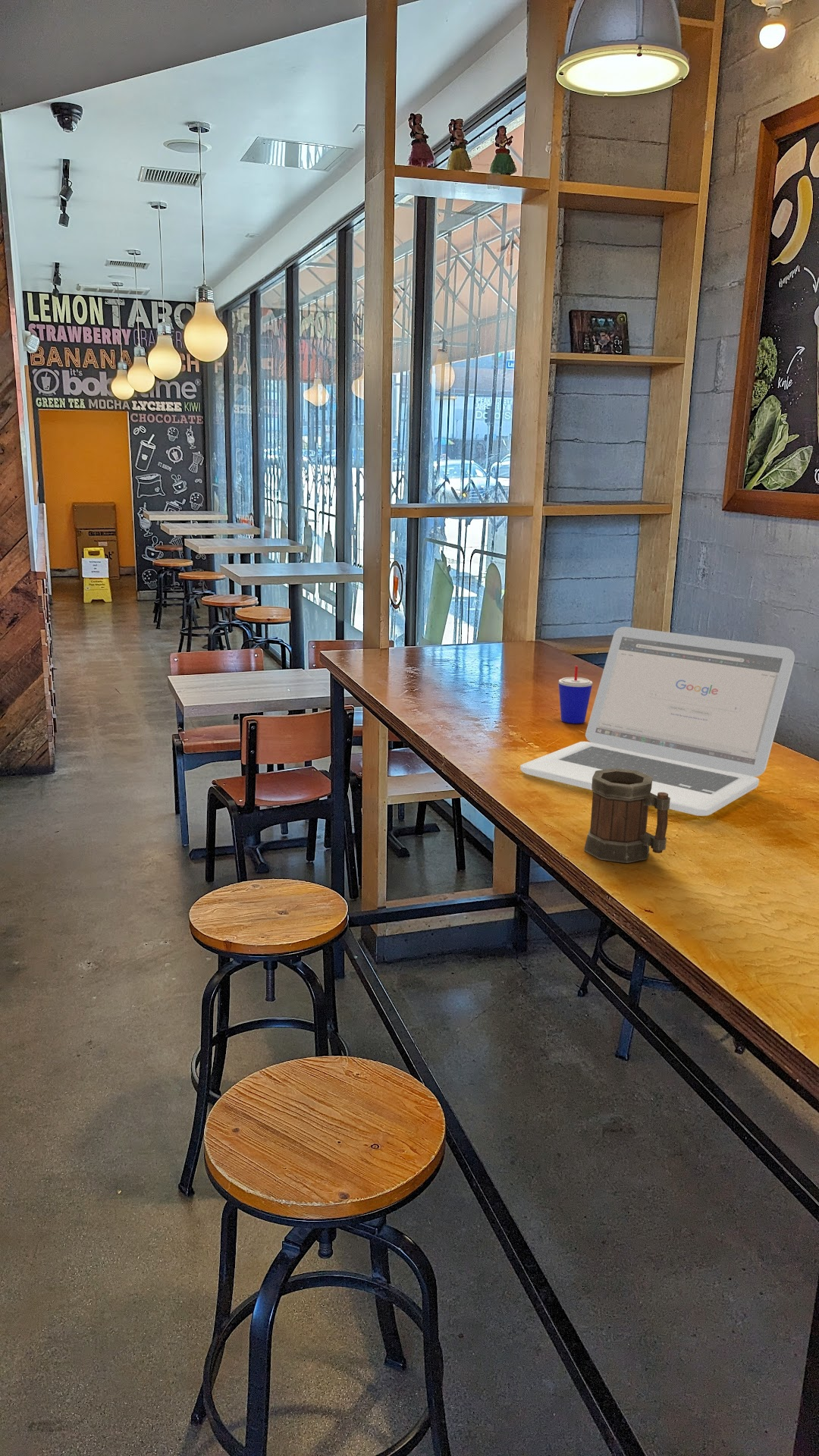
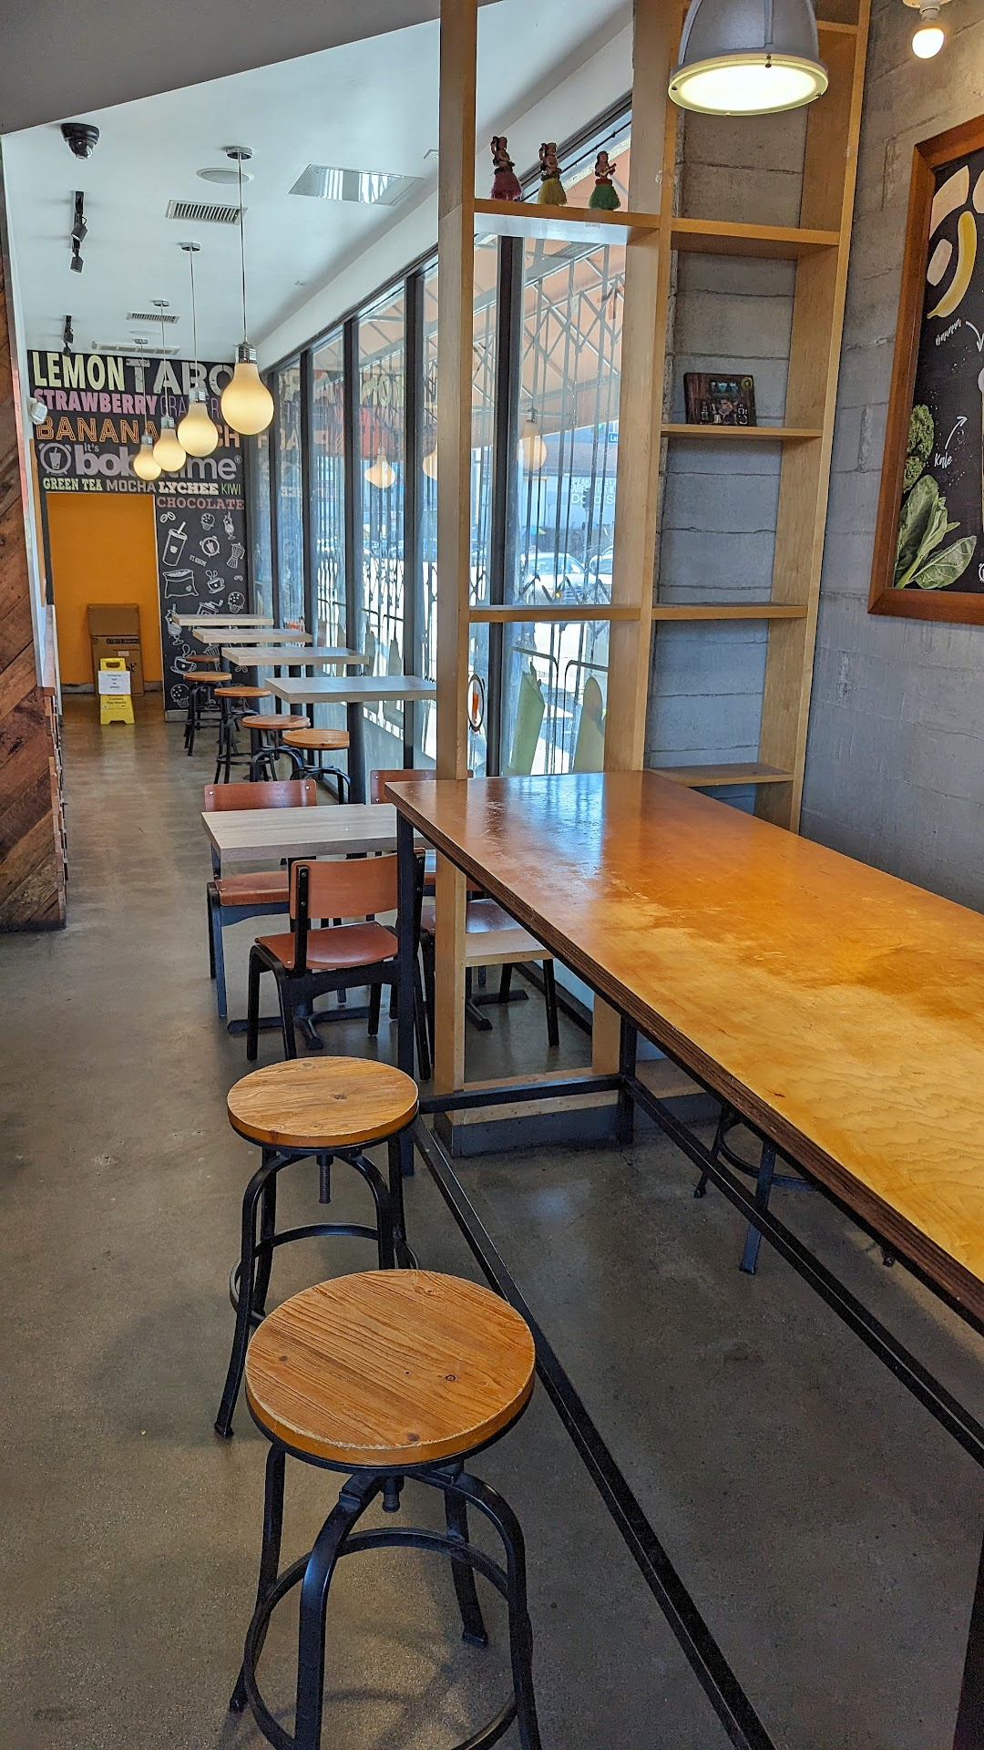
- laptop [519,626,795,817]
- beverage cup [558,665,593,724]
- mug [583,768,670,864]
